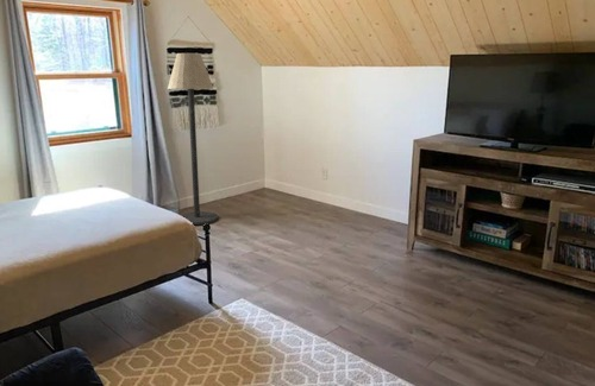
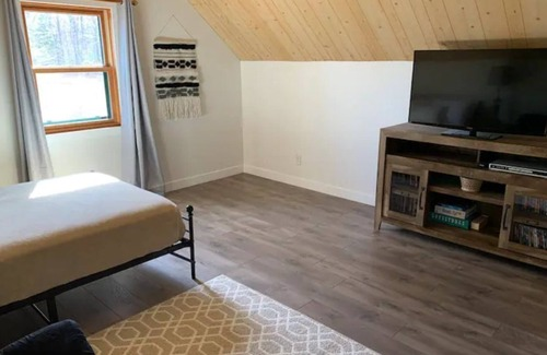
- floor lamp [167,52,219,226]
